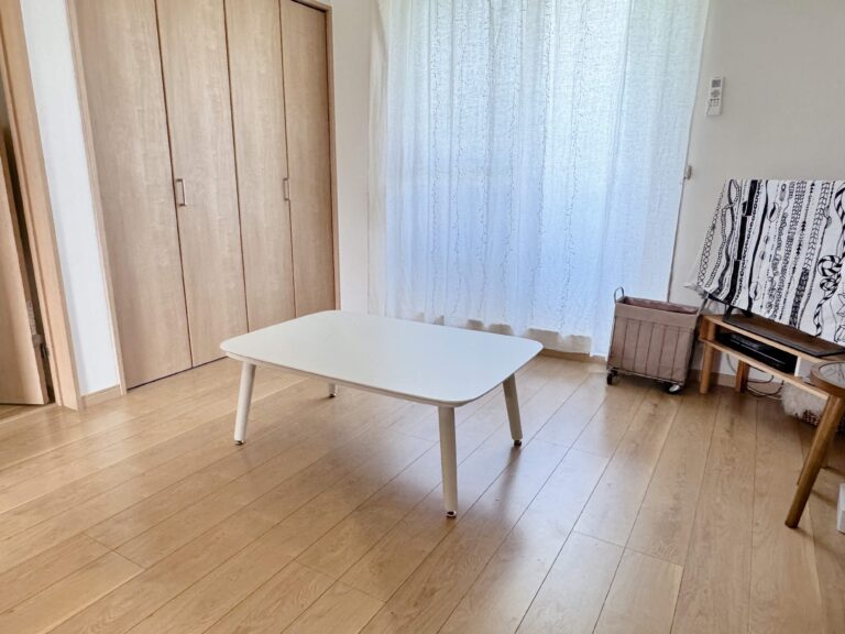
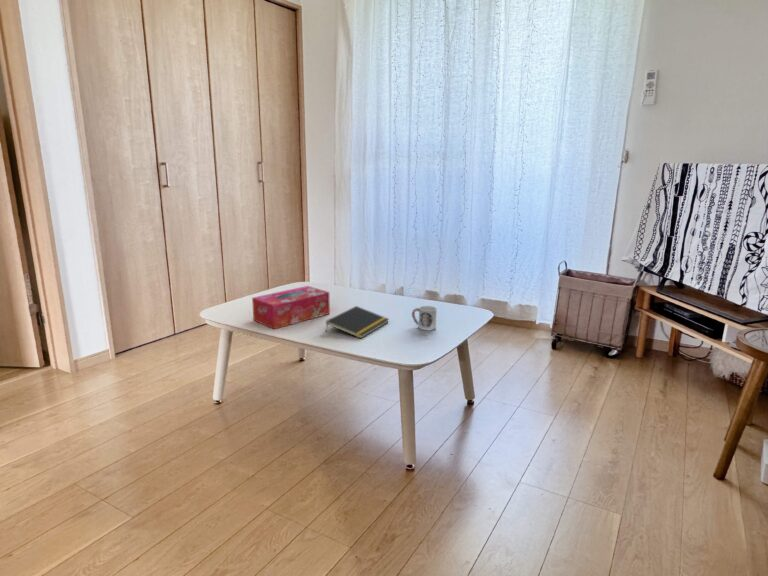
+ tissue box [251,285,331,330]
+ notepad [325,305,390,339]
+ cup [411,305,438,331]
